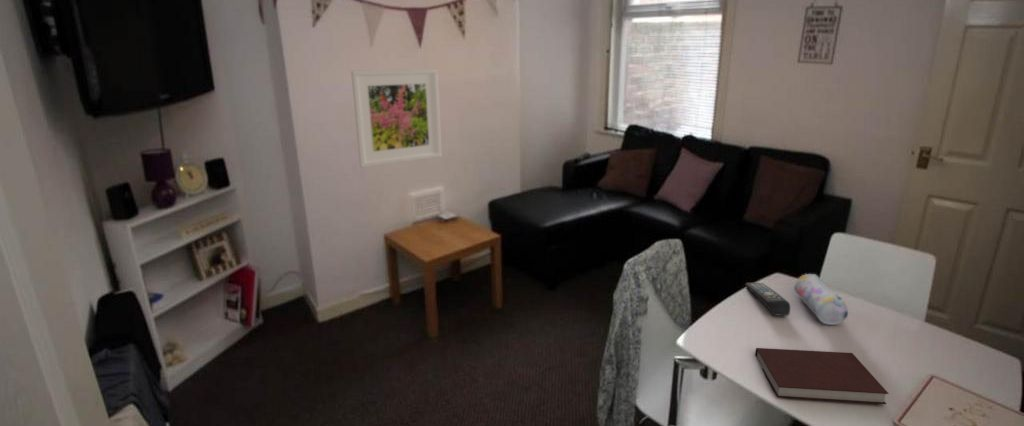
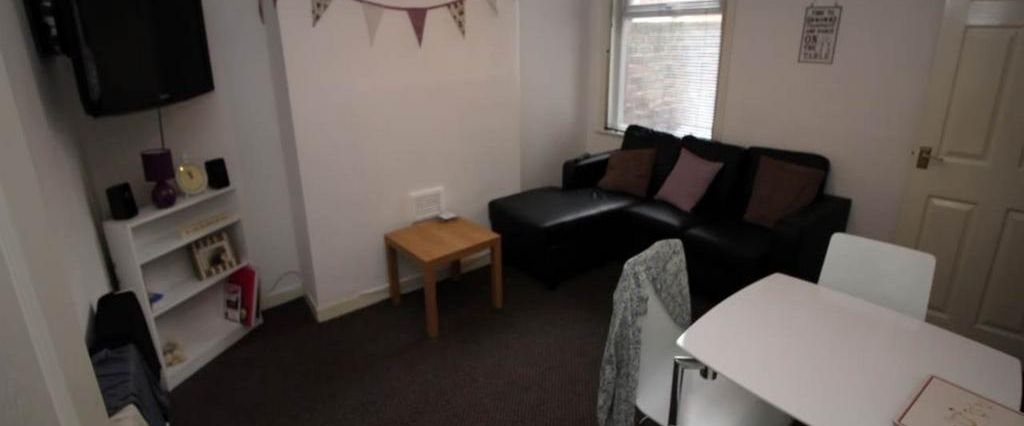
- pencil case [793,273,849,326]
- notebook [754,347,890,405]
- remote control [744,282,791,317]
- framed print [350,68,443,168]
